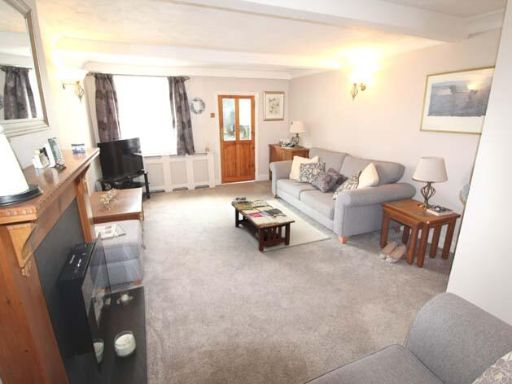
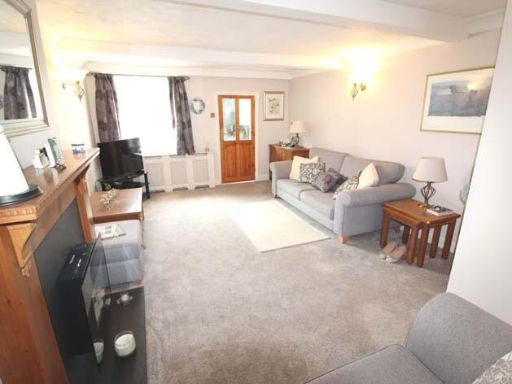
- coffee table [231,196,296,252]
